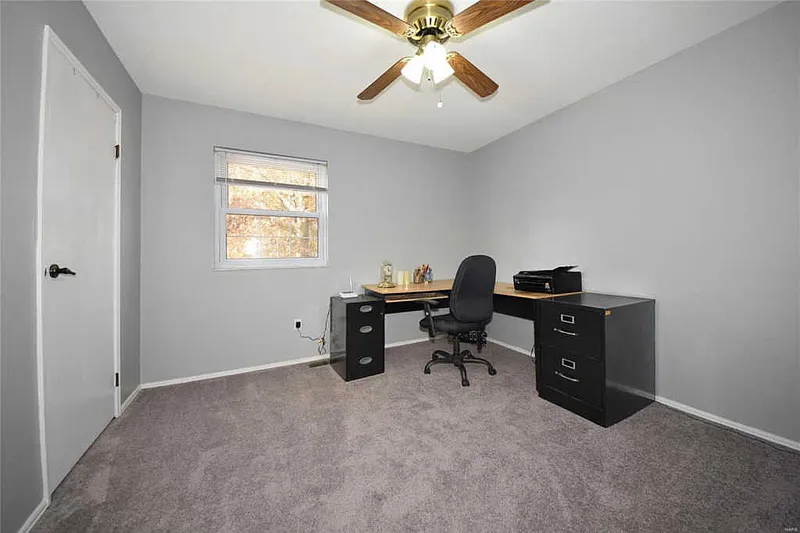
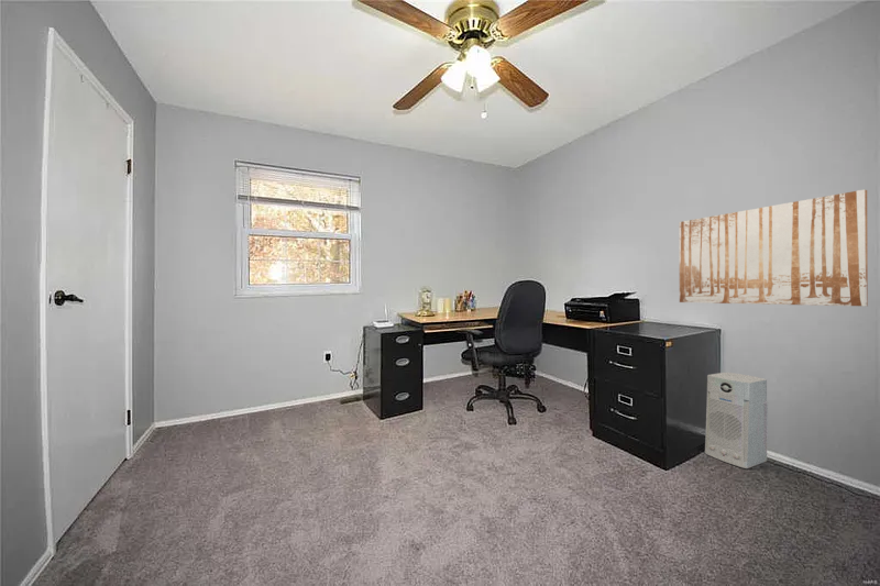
+ wall art [678,188,869,308]
+ air purifier [704,372,769,469]
